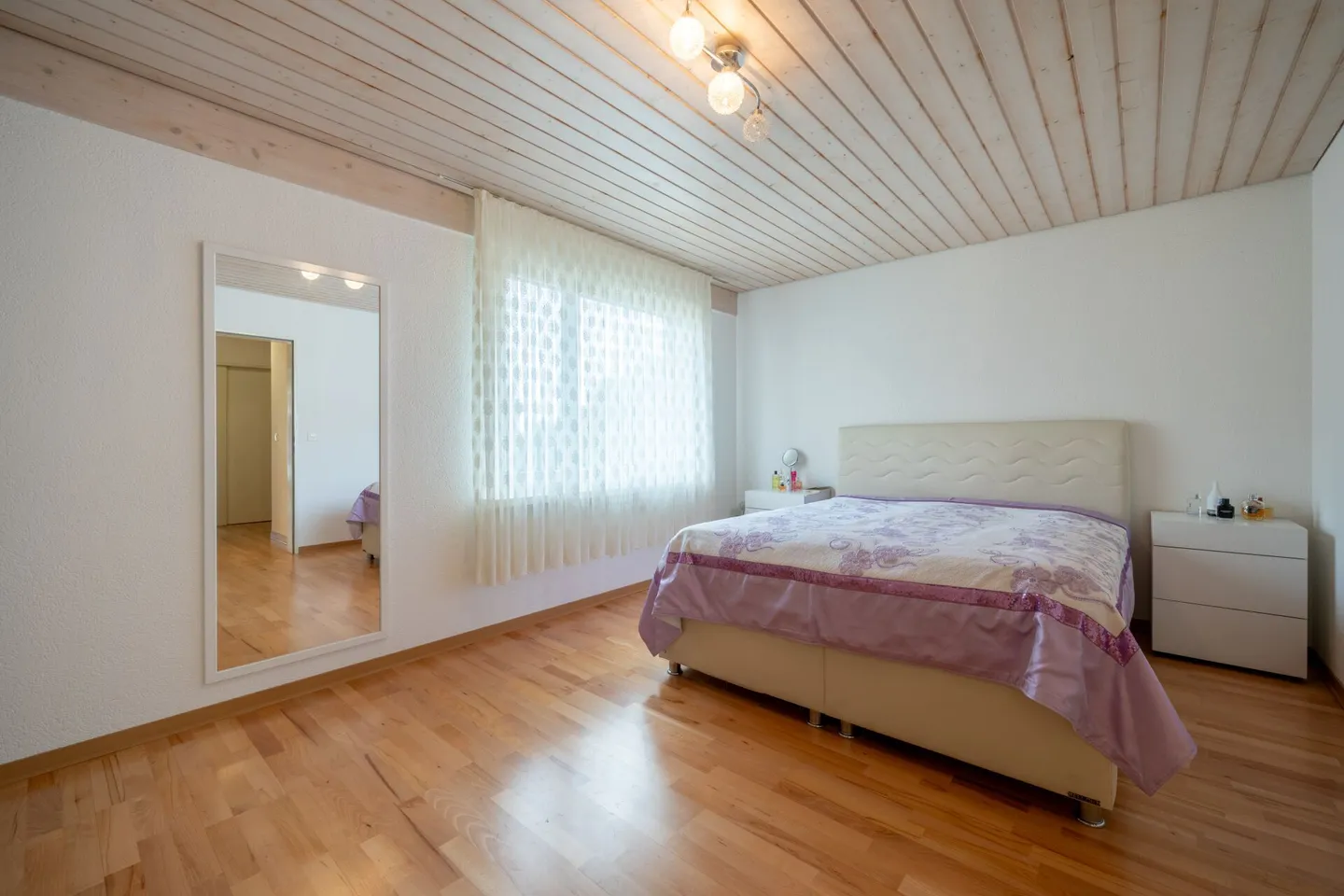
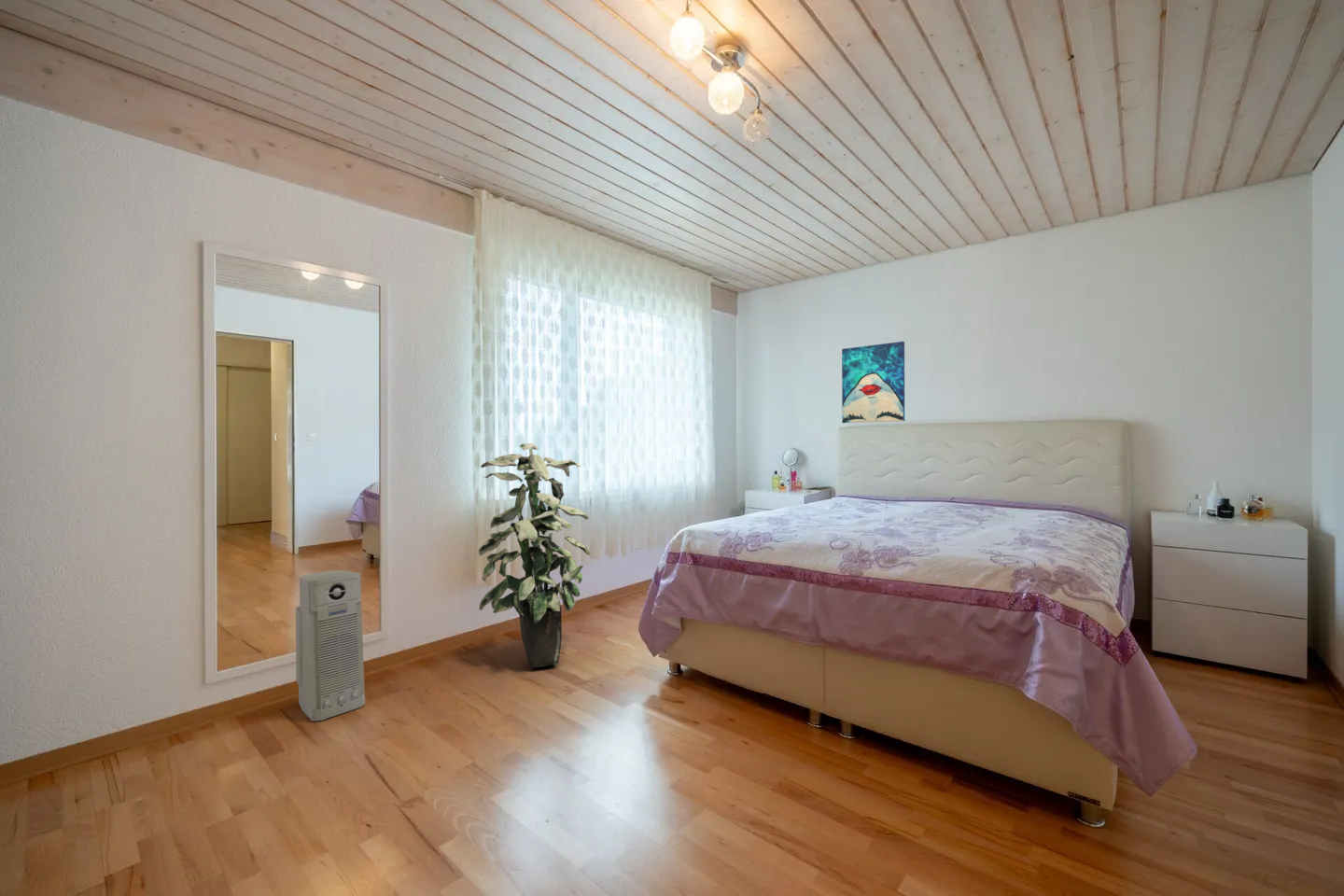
+ indoor plant [478,442,591,669]
+ wall art [841,341,905,424]
+ air purifier [295,569,366,722]
